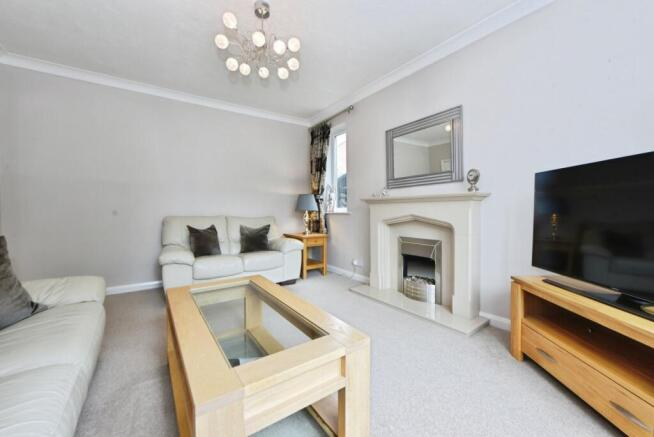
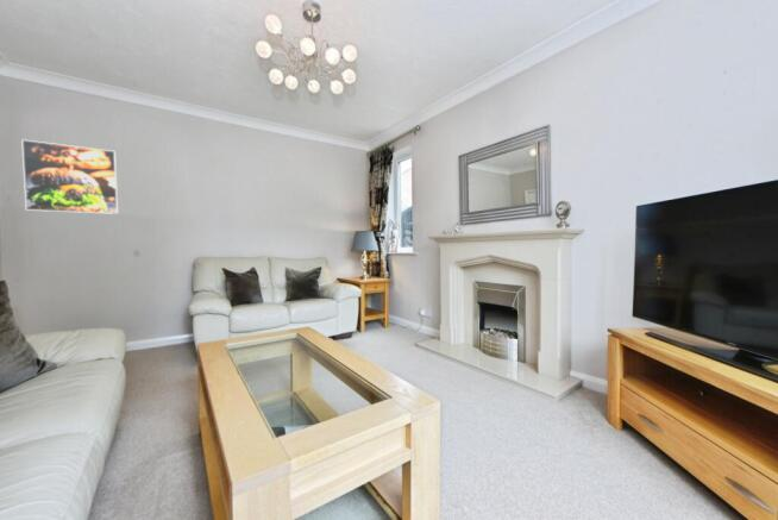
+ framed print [20,138,119,215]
